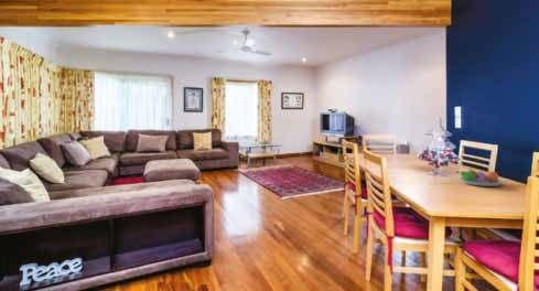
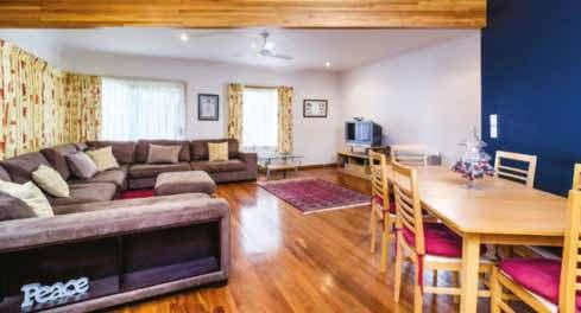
- fruit bowl [454,168,504,187]
